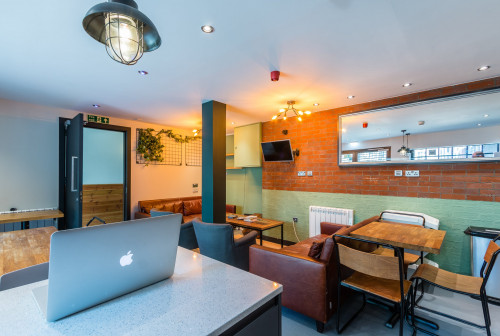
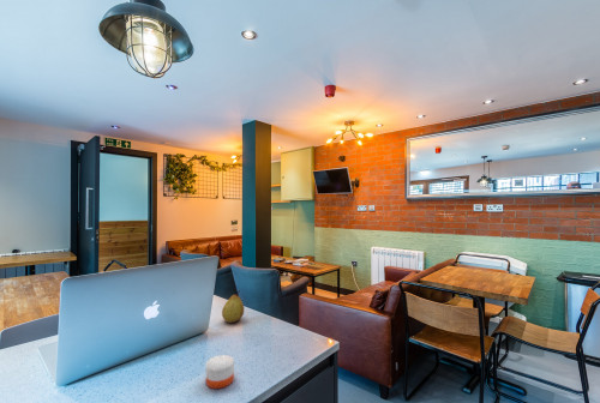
+ fruit [221,289,245,324]
+ candle [205,354,235,390]
